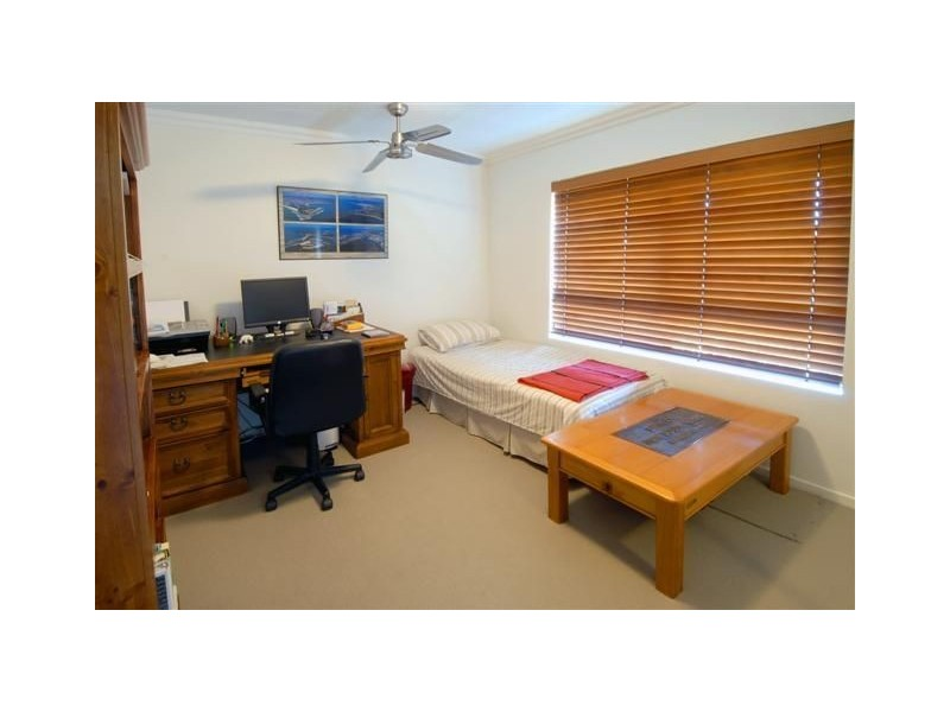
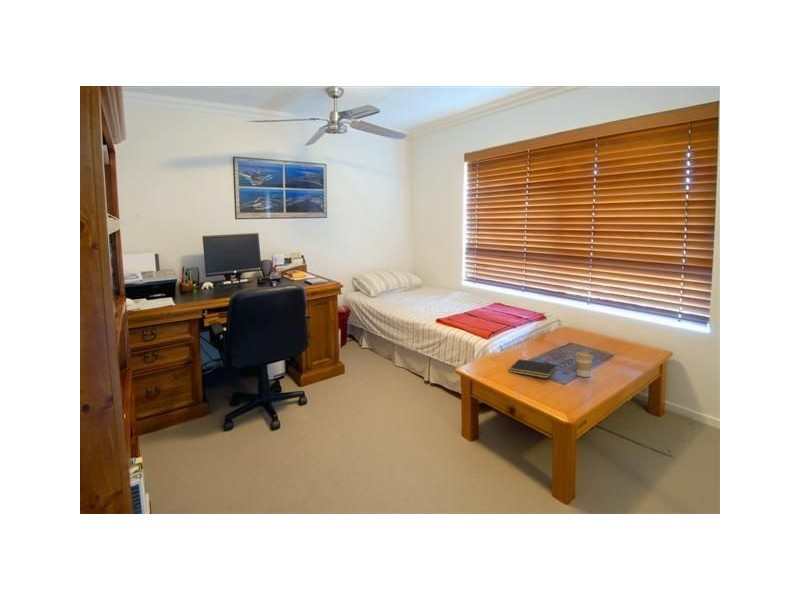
+ notepad [508,358,558,379]
+ coffee cup [574,351,594,378]
